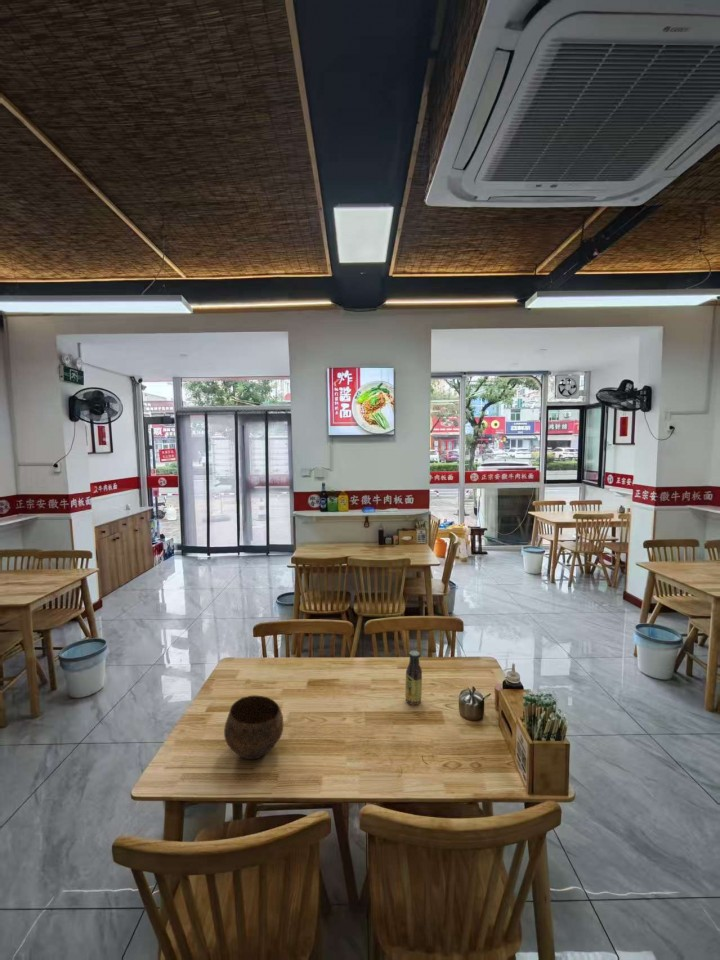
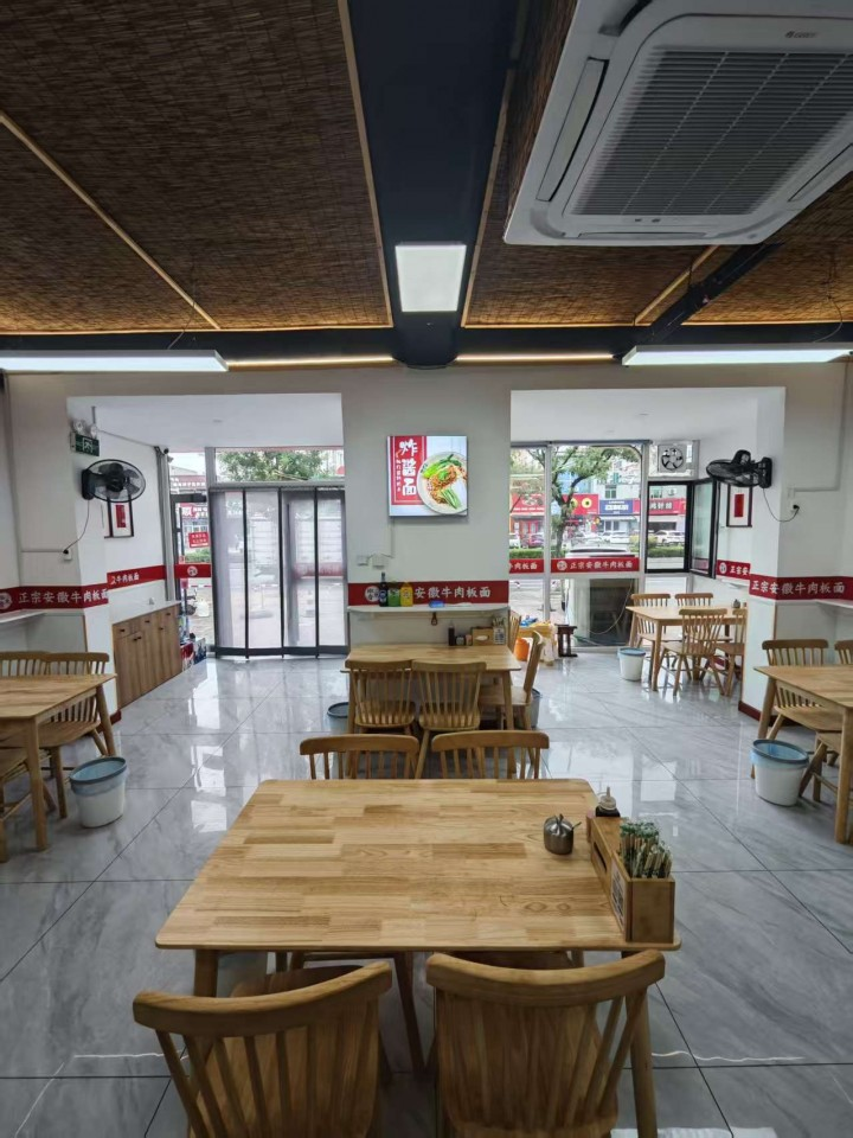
- bowl [223,694,284,761]
- sauce bottle [404,650,423,706]
